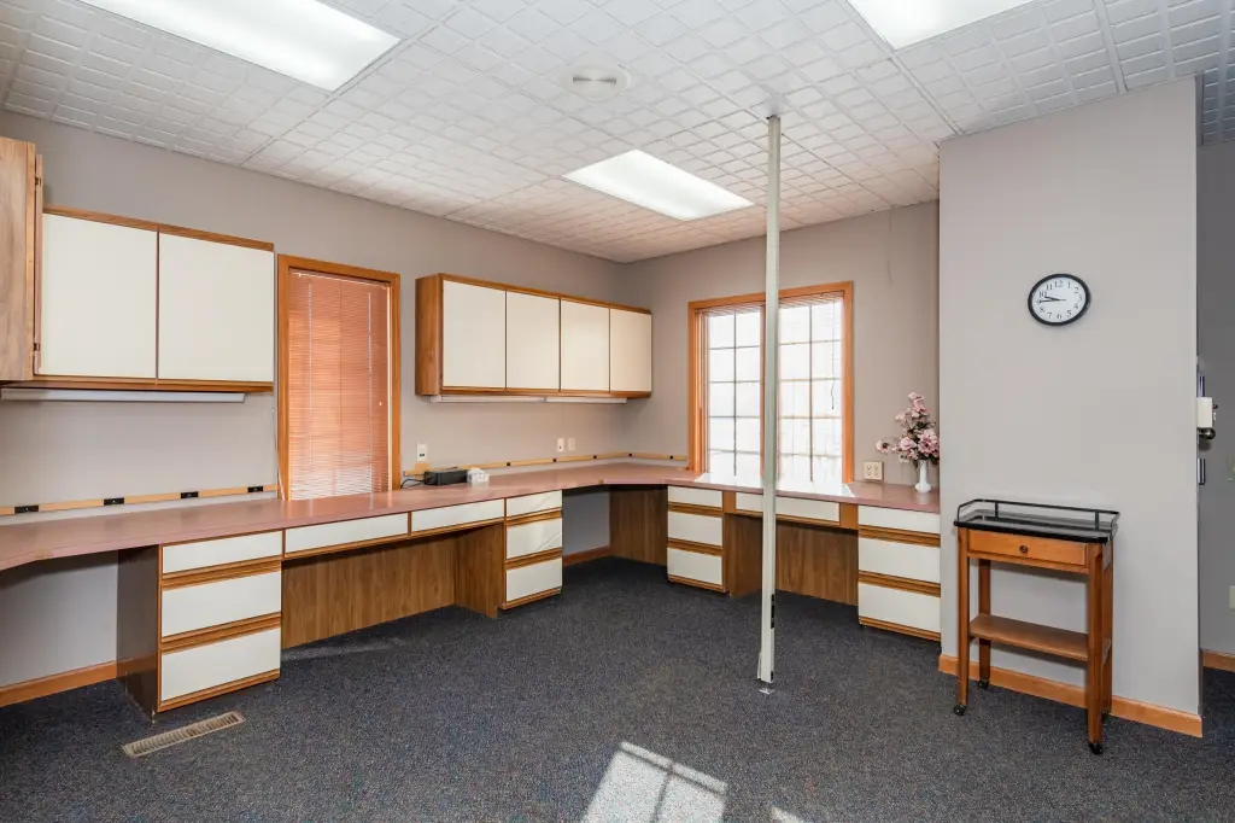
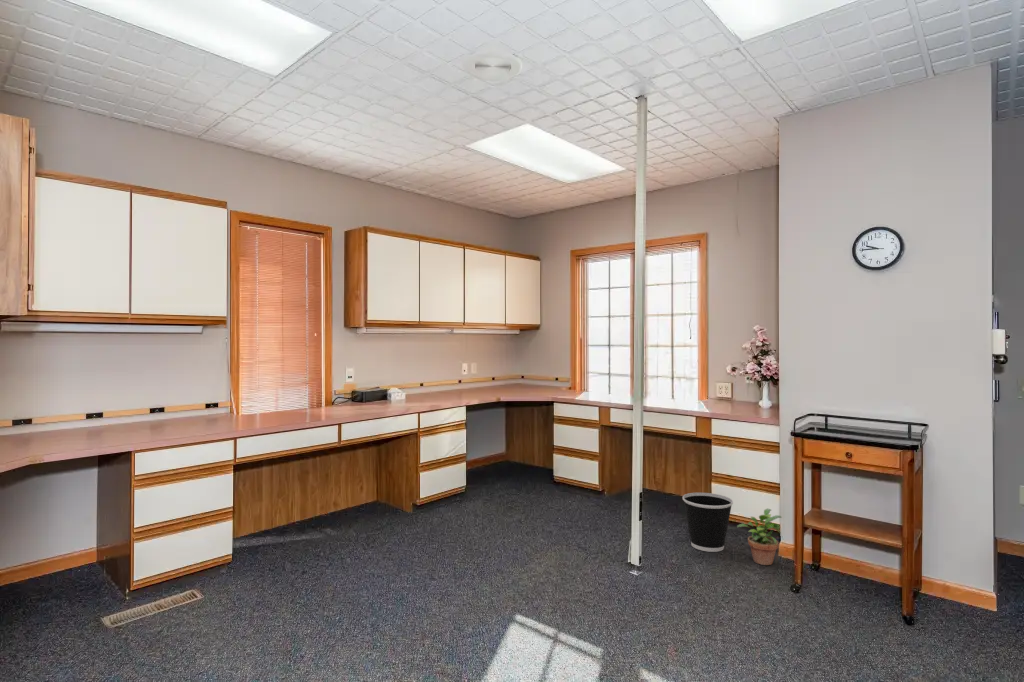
+ potted plant [736,508,783,566]
+ wastebasket [682,492,734,553]
